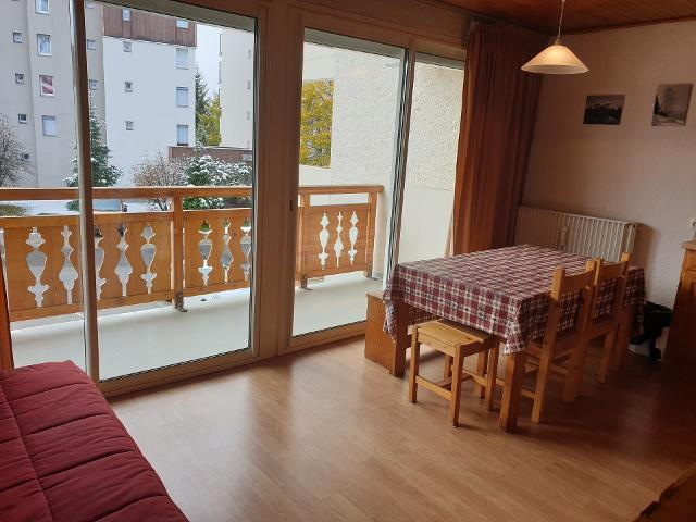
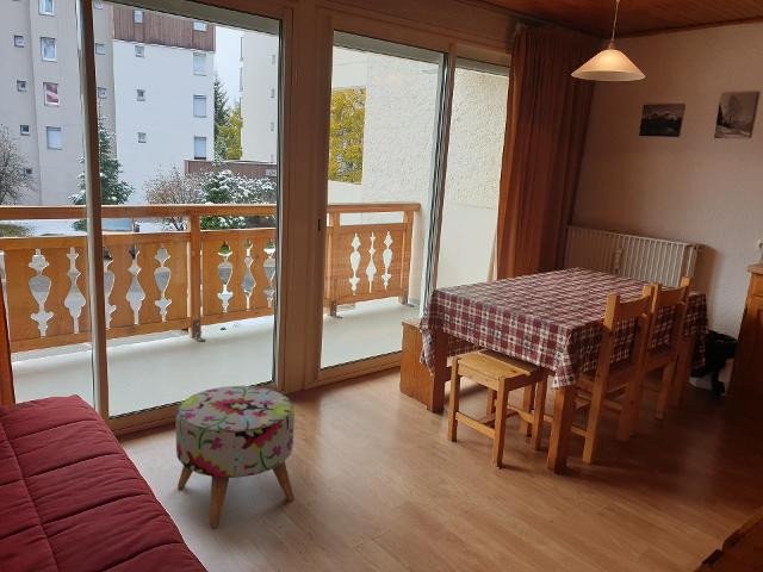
+ ottoman [175,385,296,529]
